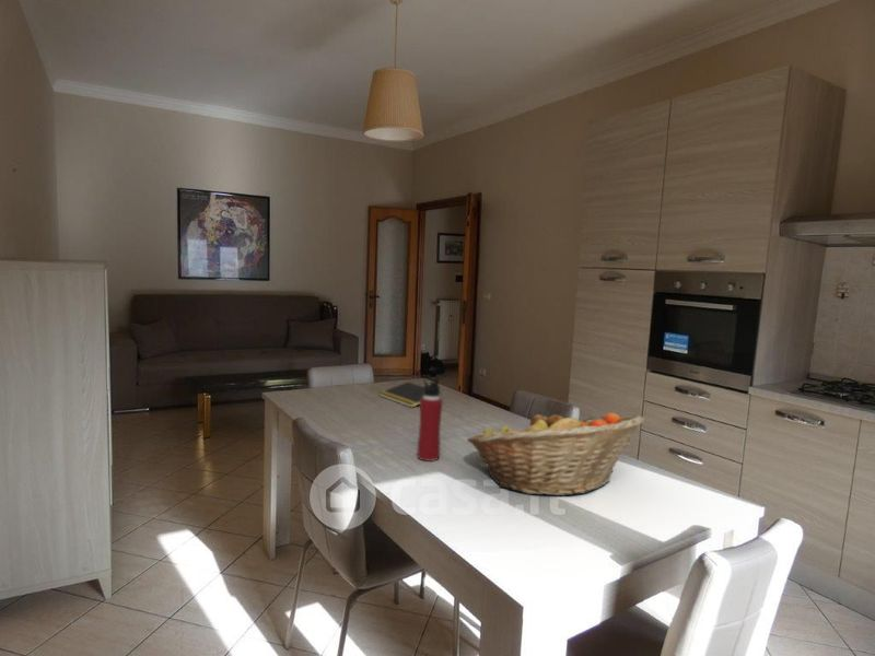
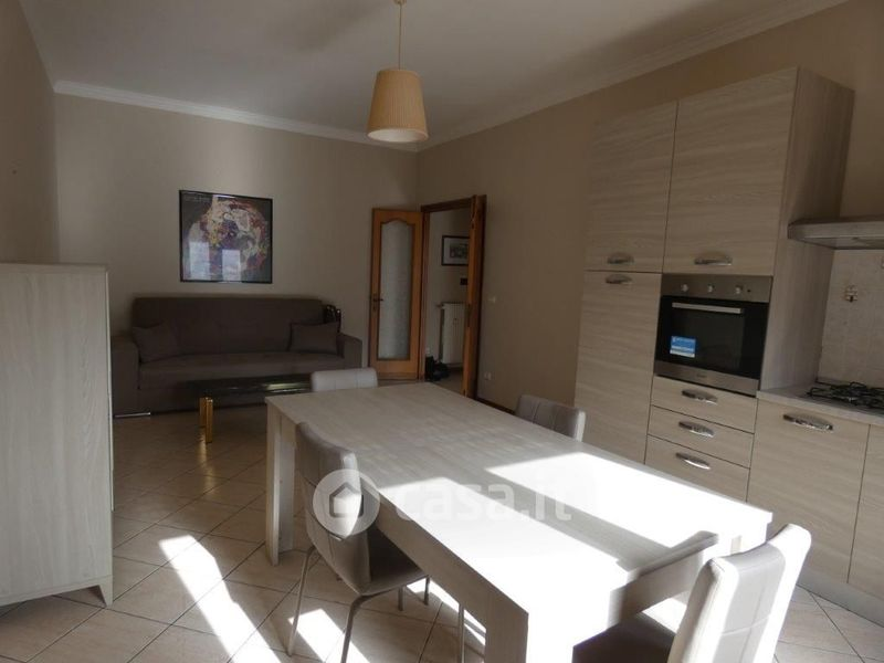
- water bottle [417,374,443,462]
- notepad [377,382,443,409]
- fruit basket [466,409,645,497]
